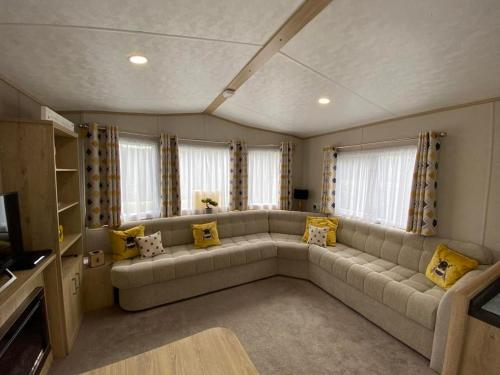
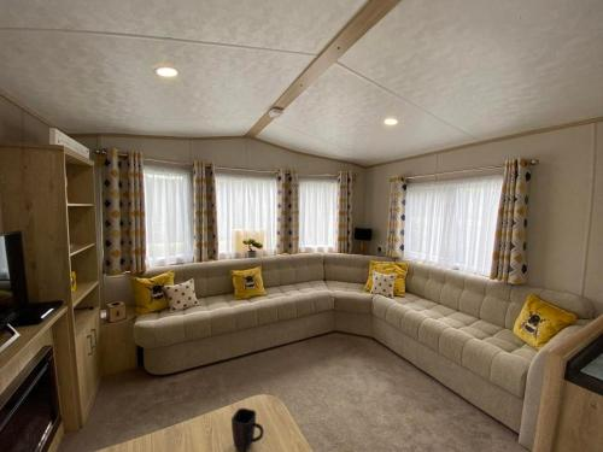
+ mug [230,406,265,452]
